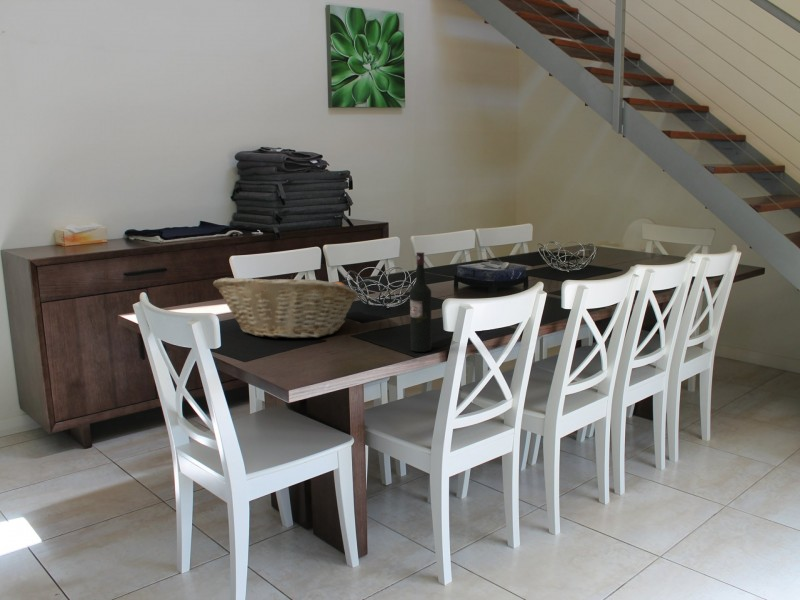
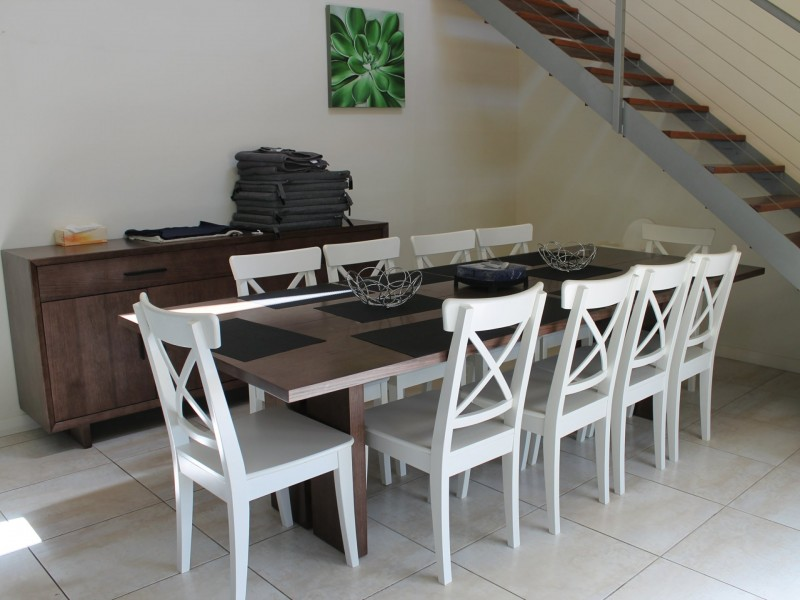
- fruit basket [212,274,360,339]
- wine bottle [409,251,432,353]
